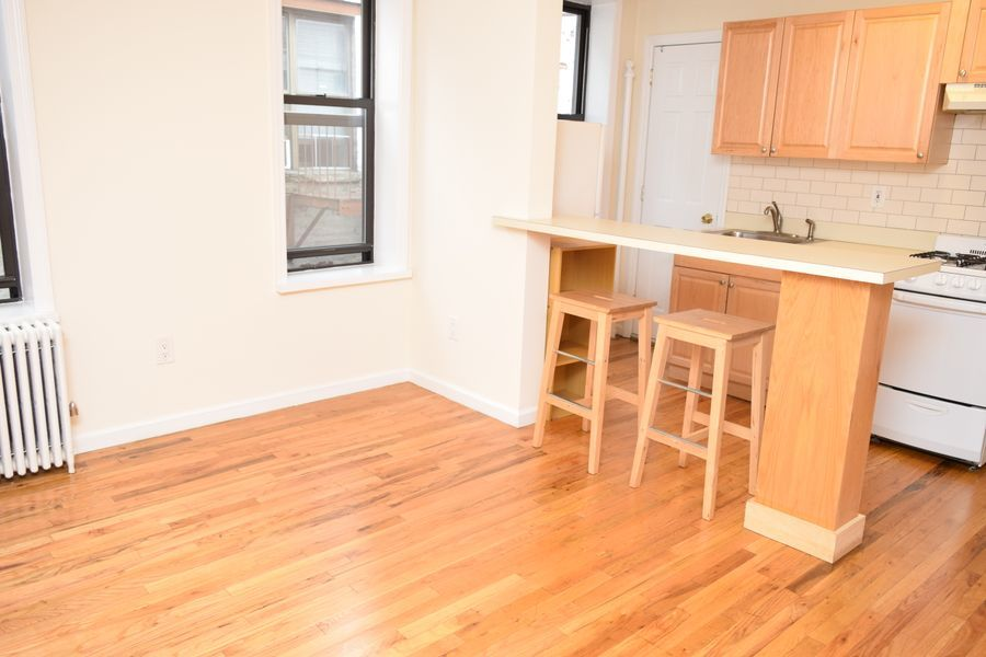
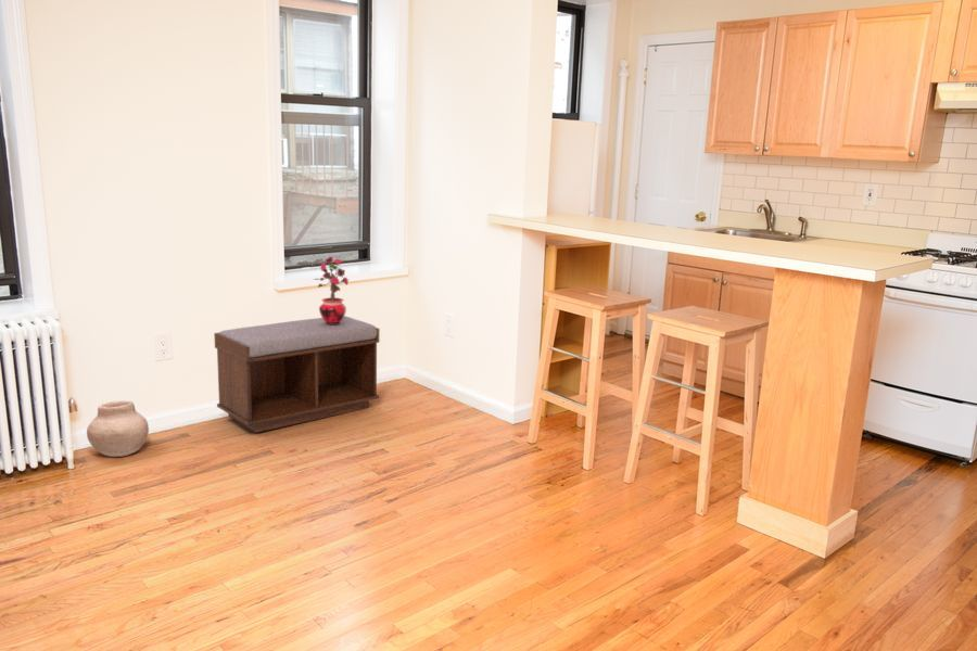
+ bench [213,316,380,434]
+ vase [86,399,150,458]
+ potted plant [313,255,350,324]
